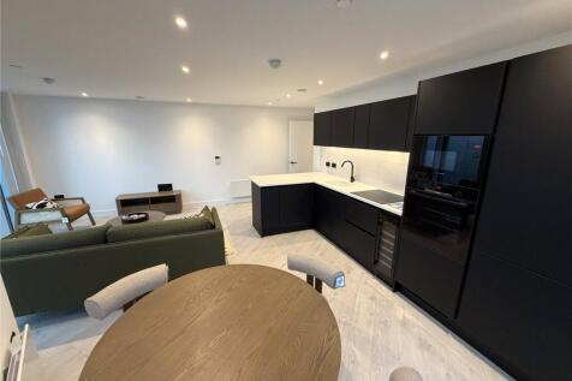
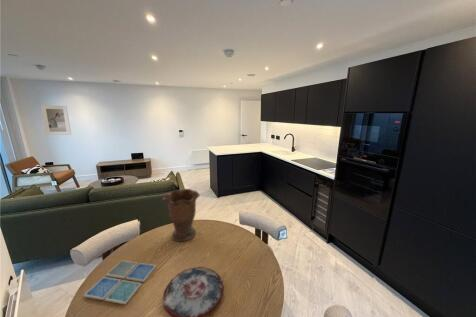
+ drink coaster [83,259,157,306]
+ vase [162,188,201,242]
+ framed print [40,104,72,136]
+ plate [162,266,225,317]
